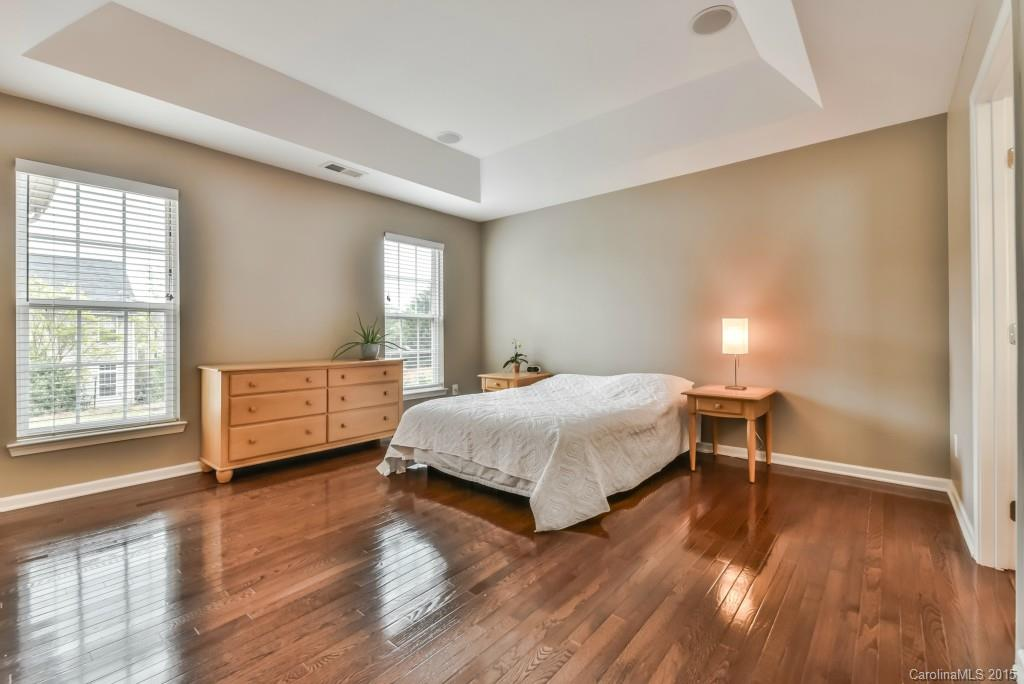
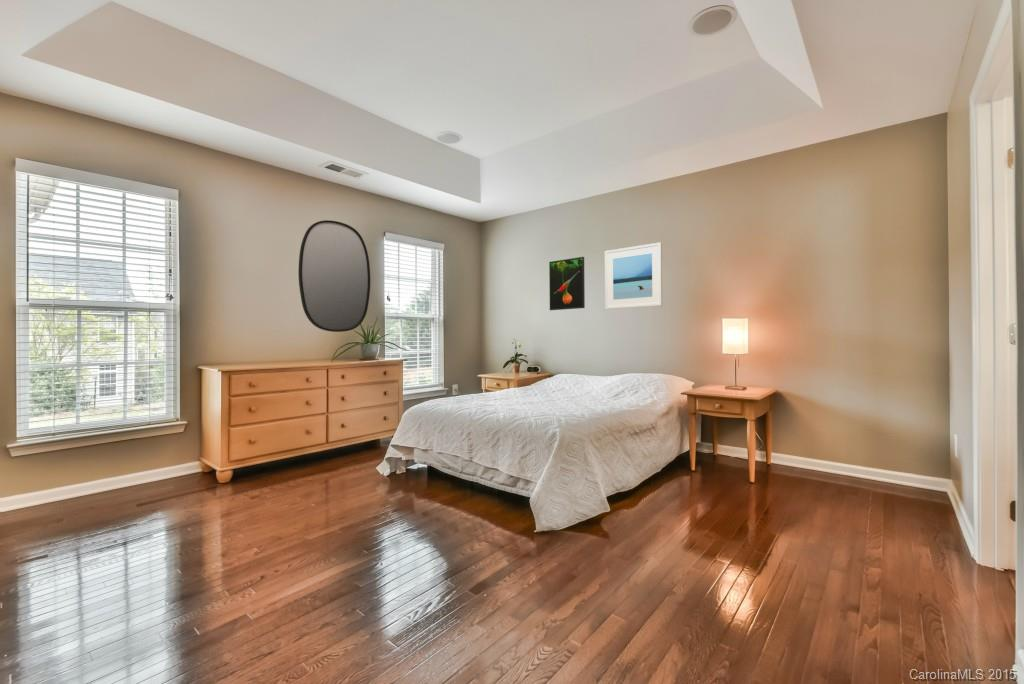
+ home mirror [297,219,371,333]
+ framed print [604,242,663,310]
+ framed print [548,256,586,311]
